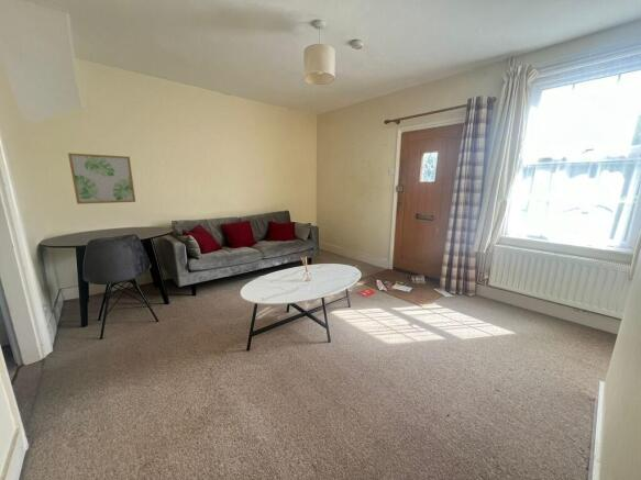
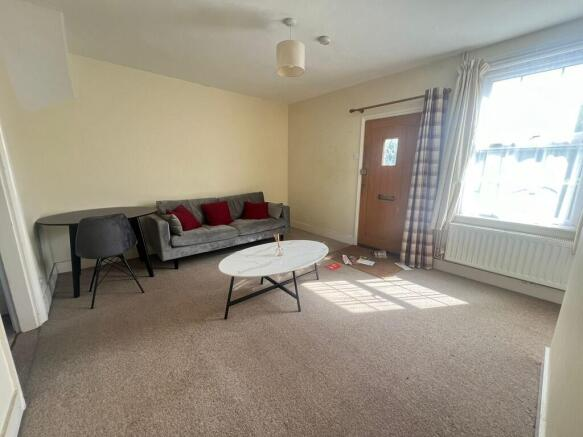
- wall art [67,152,136,205]
